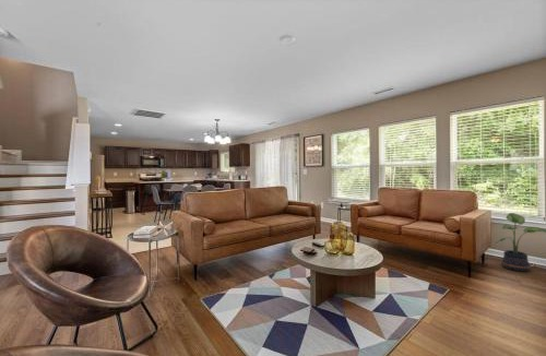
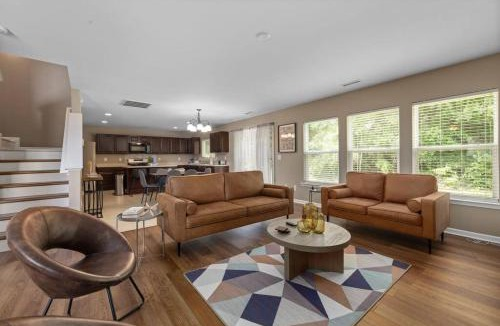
- potted plant [495,212,546,273]
